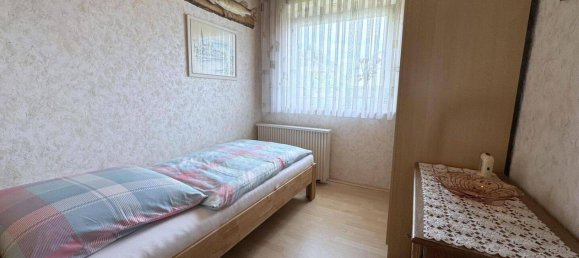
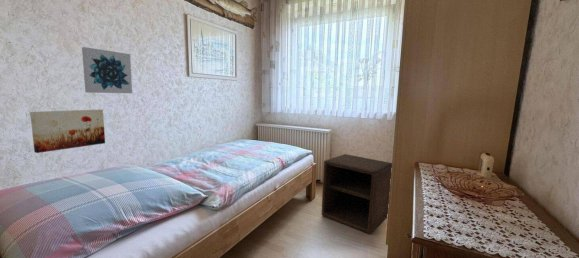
+ nightstand [321,153,393,235]
+ wall art [29,109,106,154]
+ wall art [81,46,133,94]
